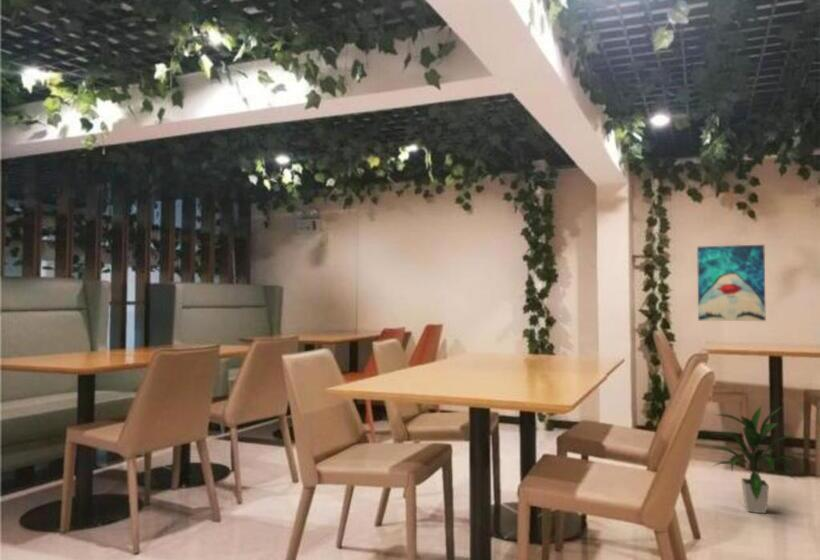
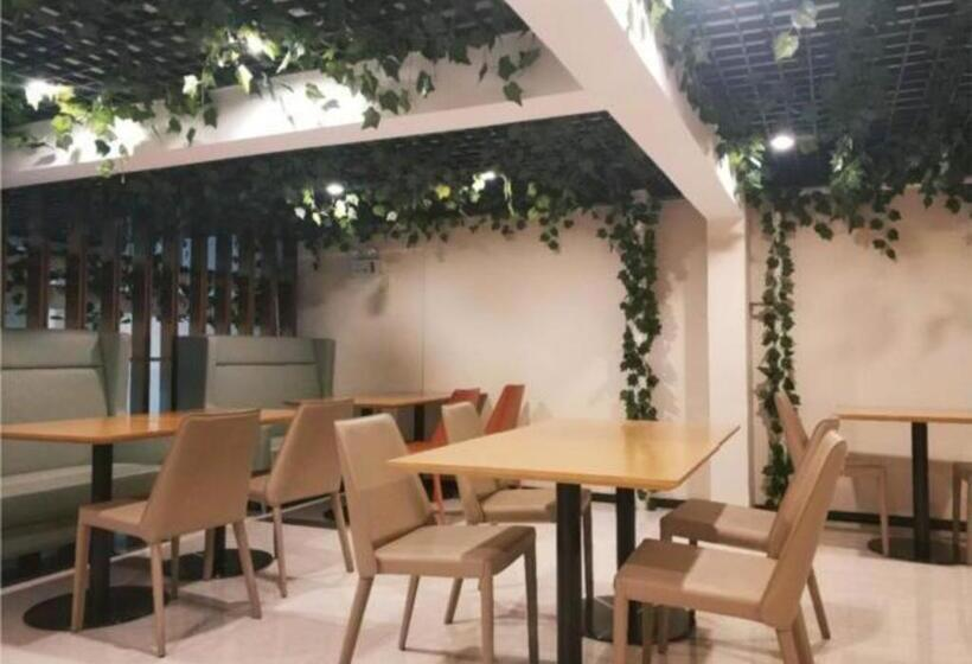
- wall art [696,244,767,322]
- indoor plant [710,404,799,514]
